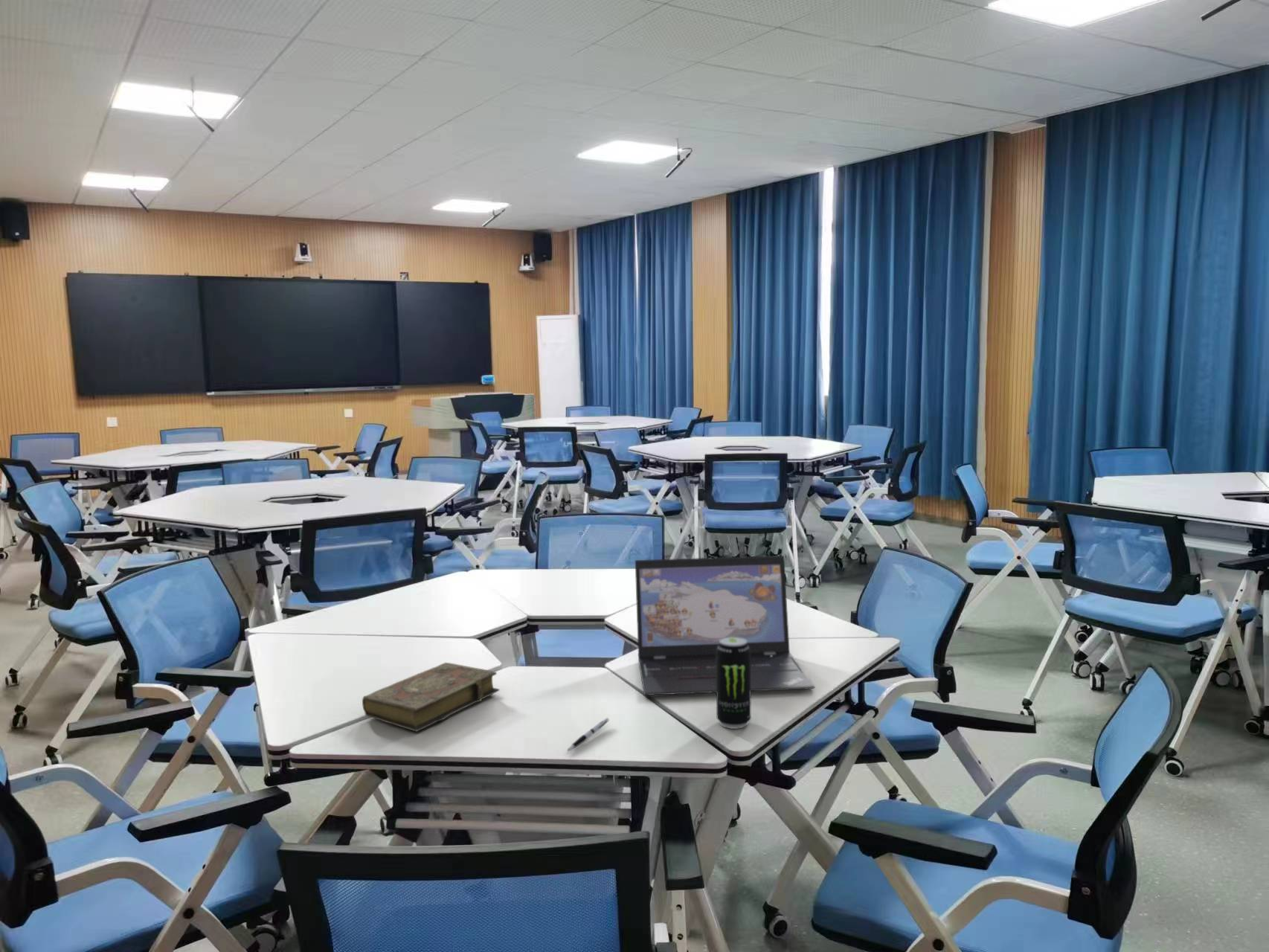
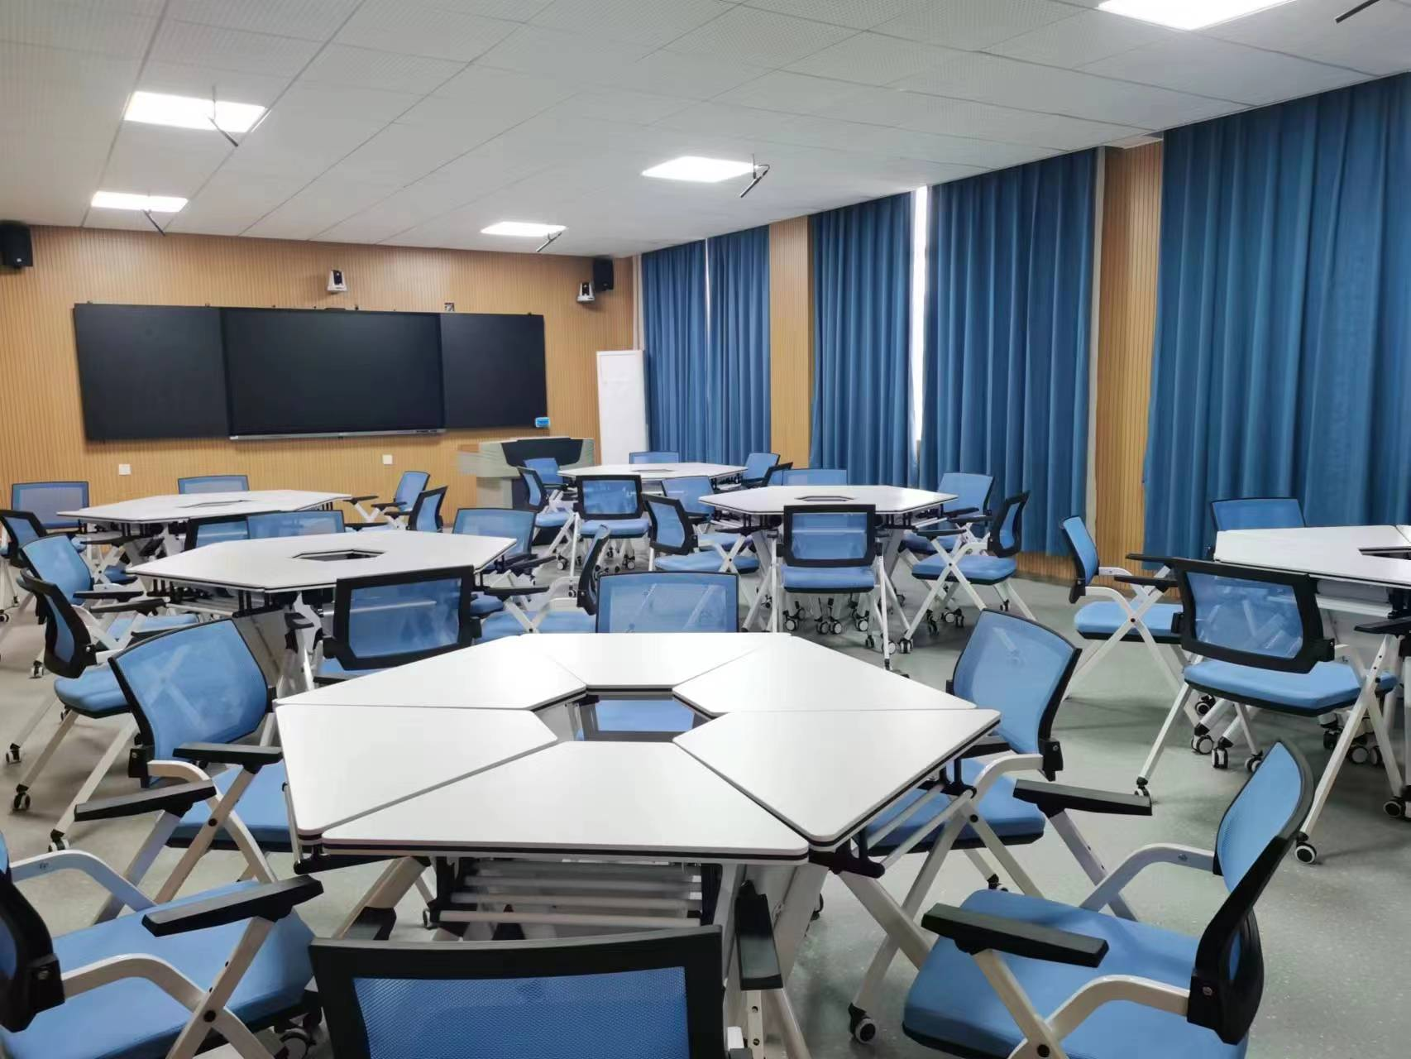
- laptop [634,555,815,696]
- beverage can [716,637,752,730]
- pen [566,717,609,752]
- book [362,662,501,733]
